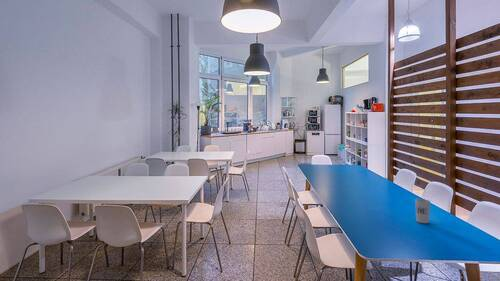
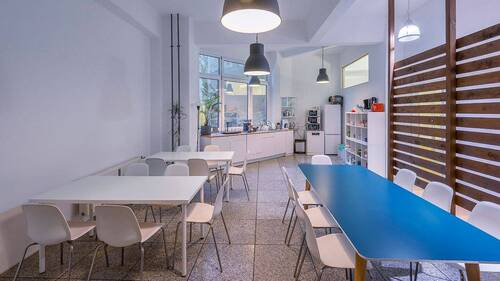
- cup [414,198,432,224]
